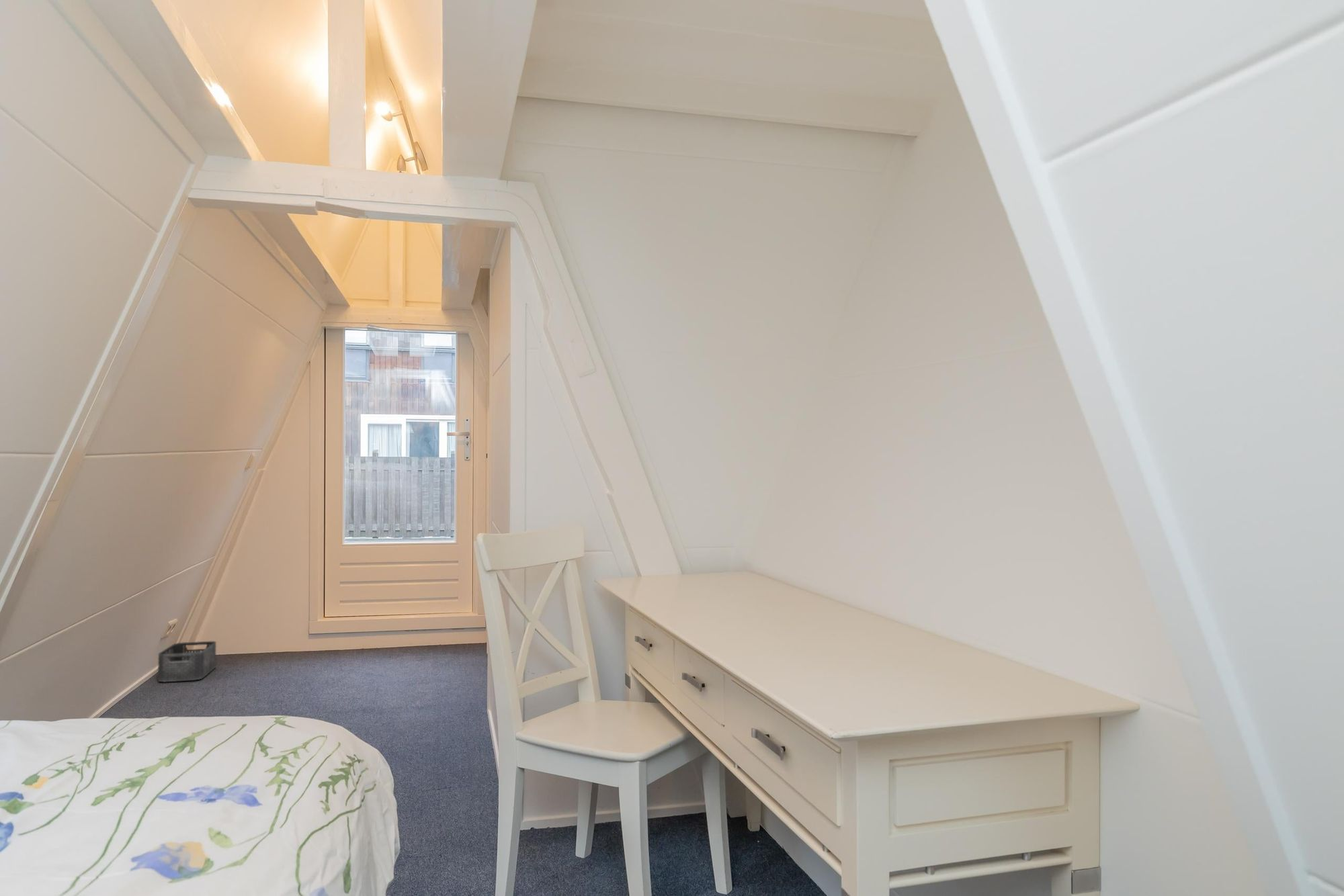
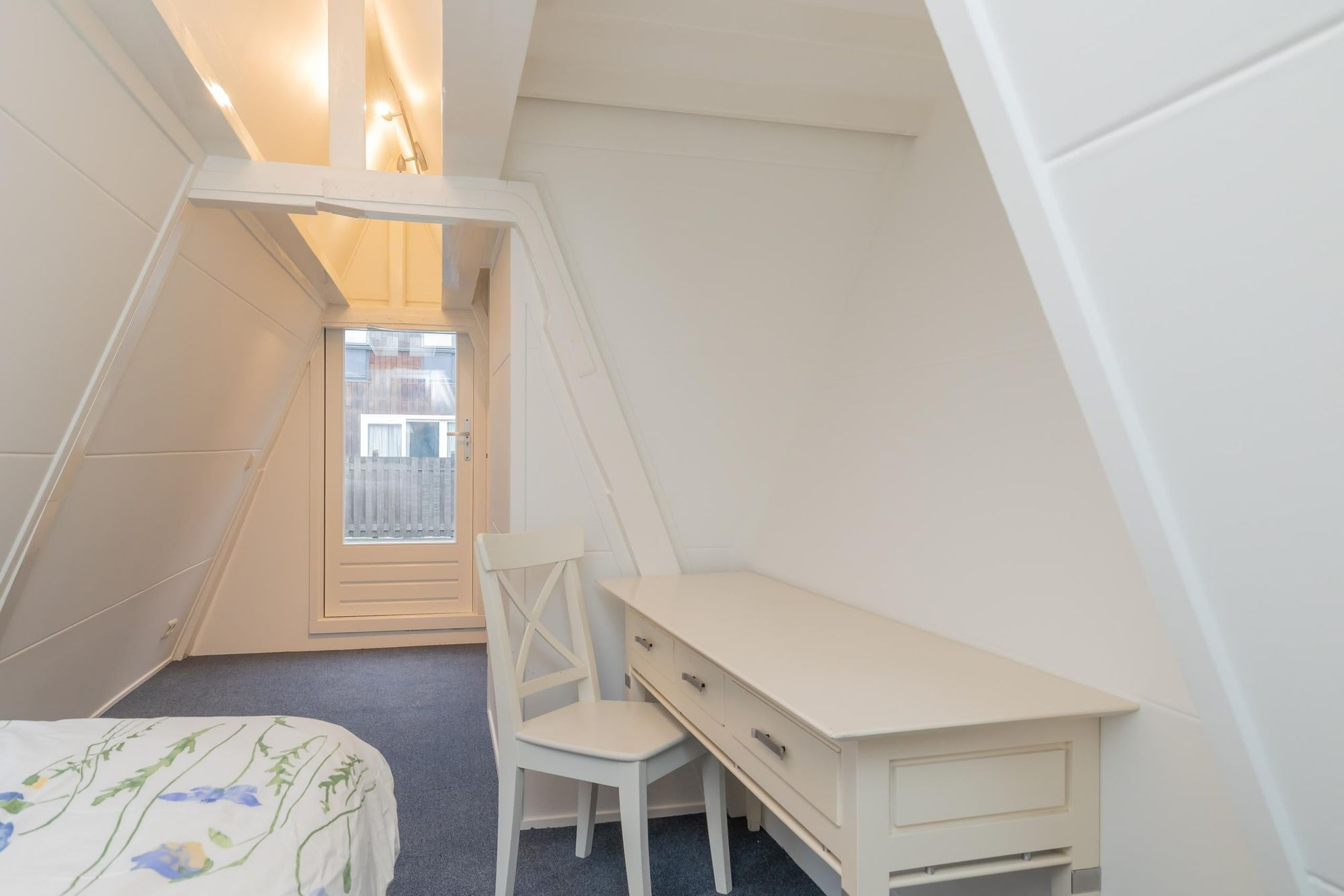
- storage bin [157,641,217,683]
